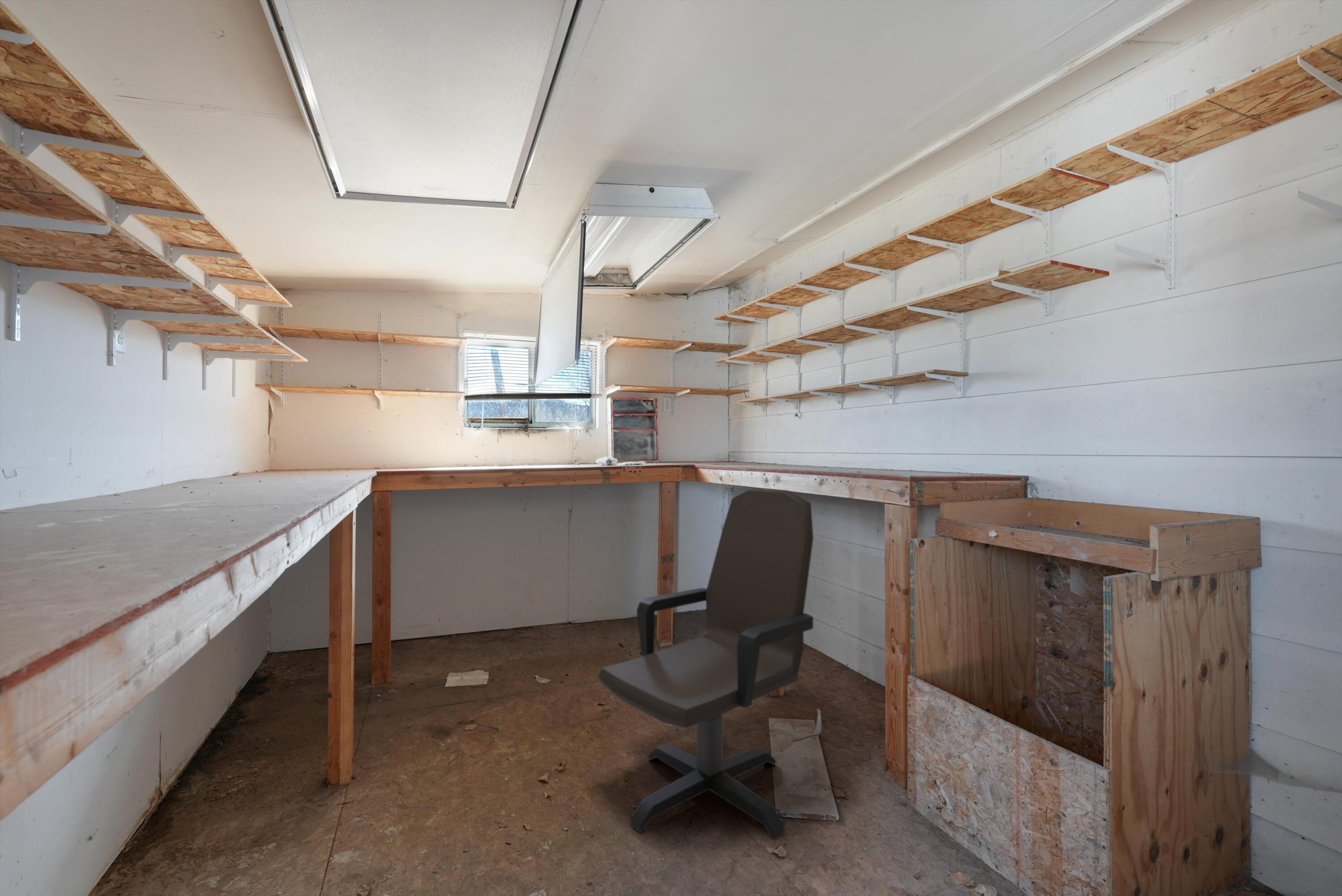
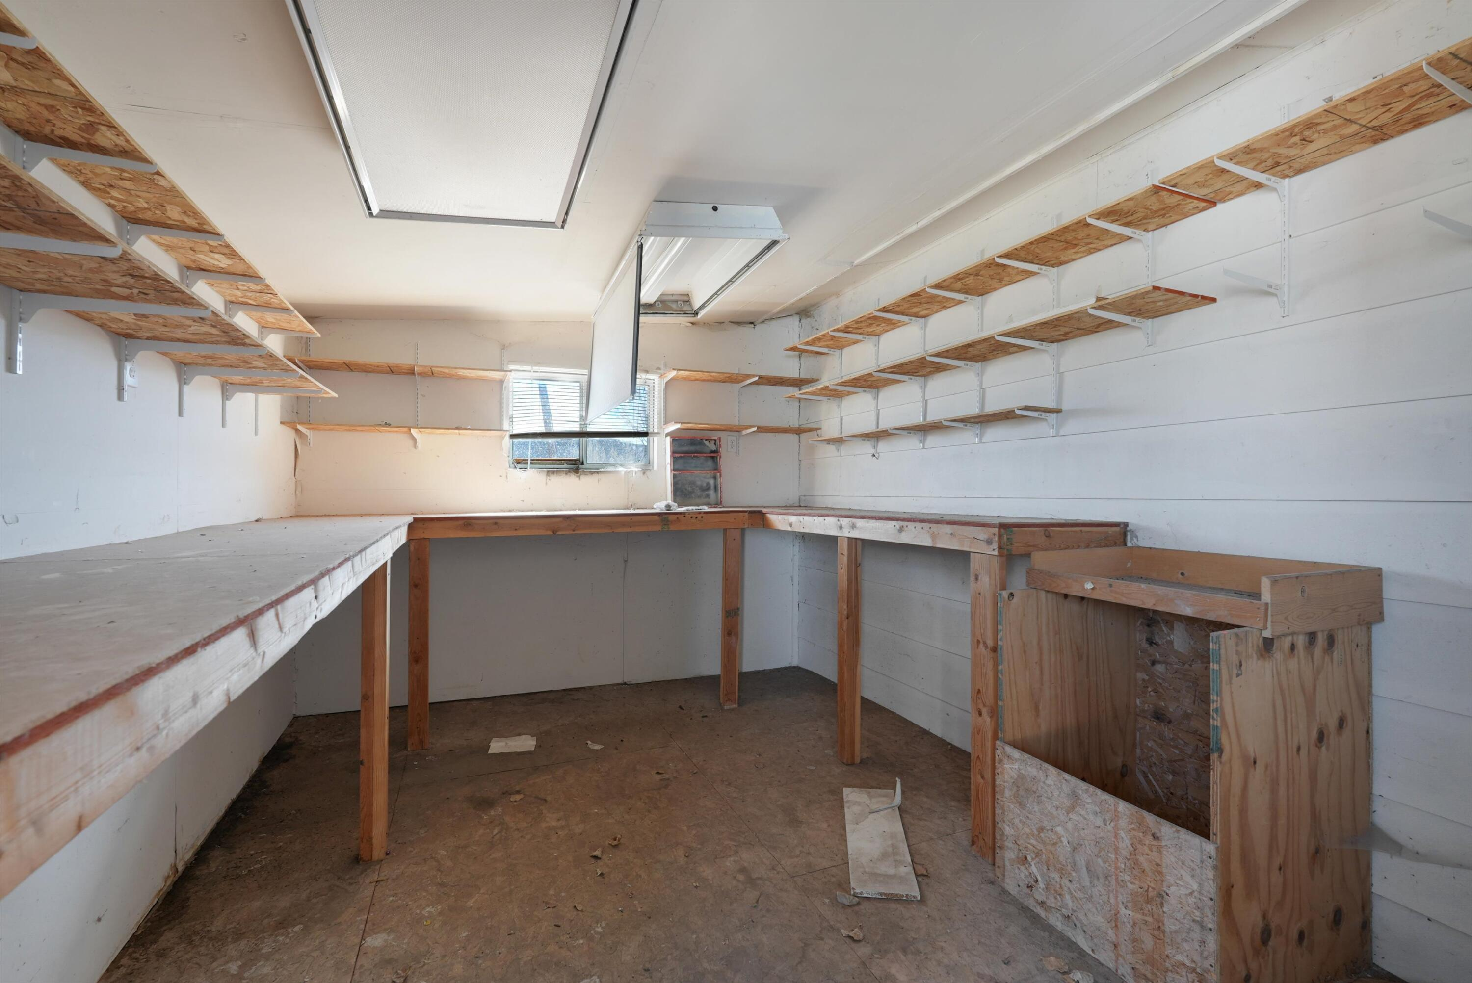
- office chair [598,488,814,840]
